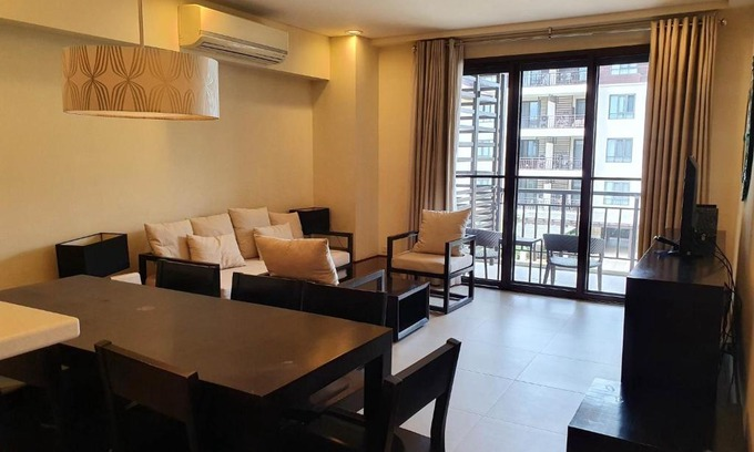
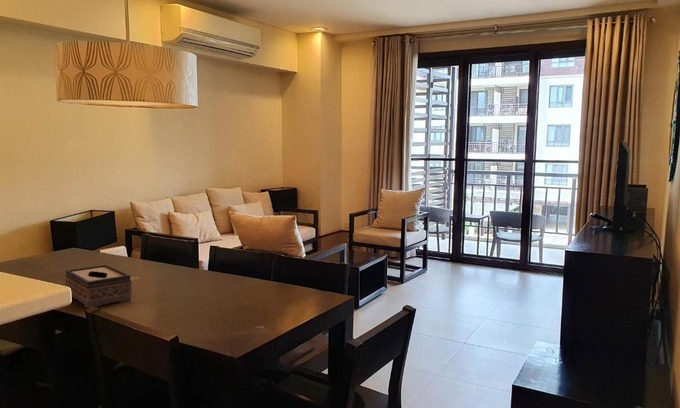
+ tissue box [64,264,133,309]
